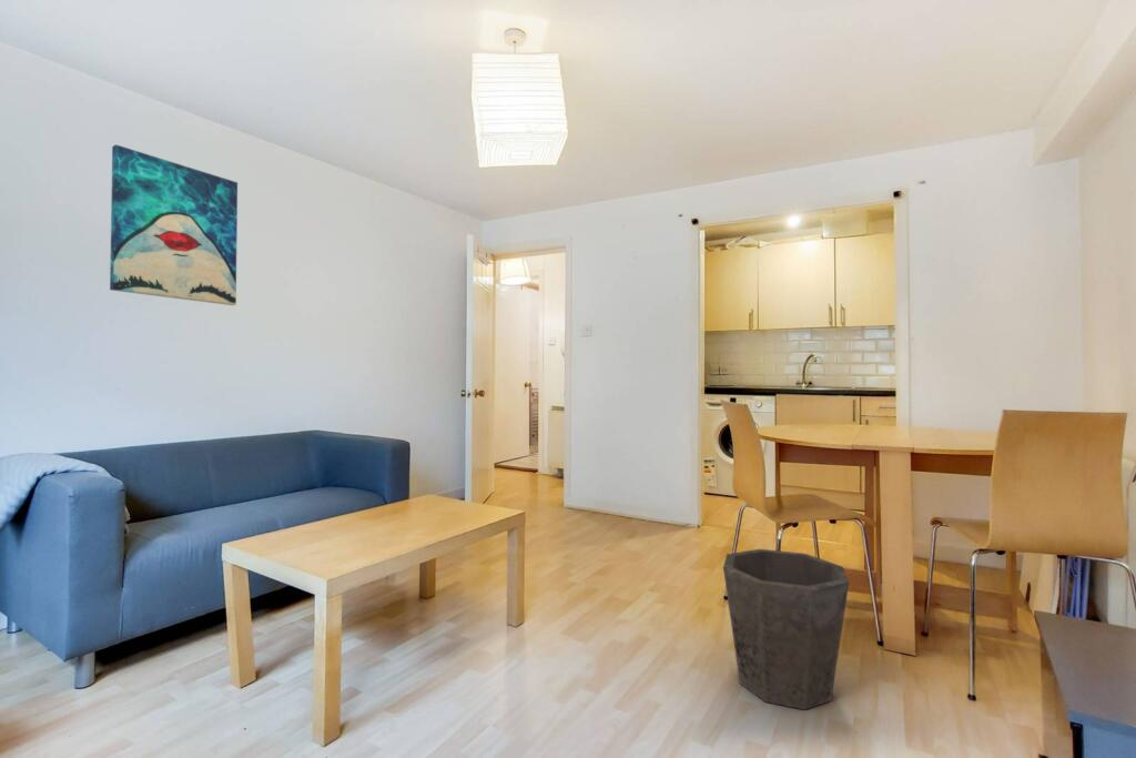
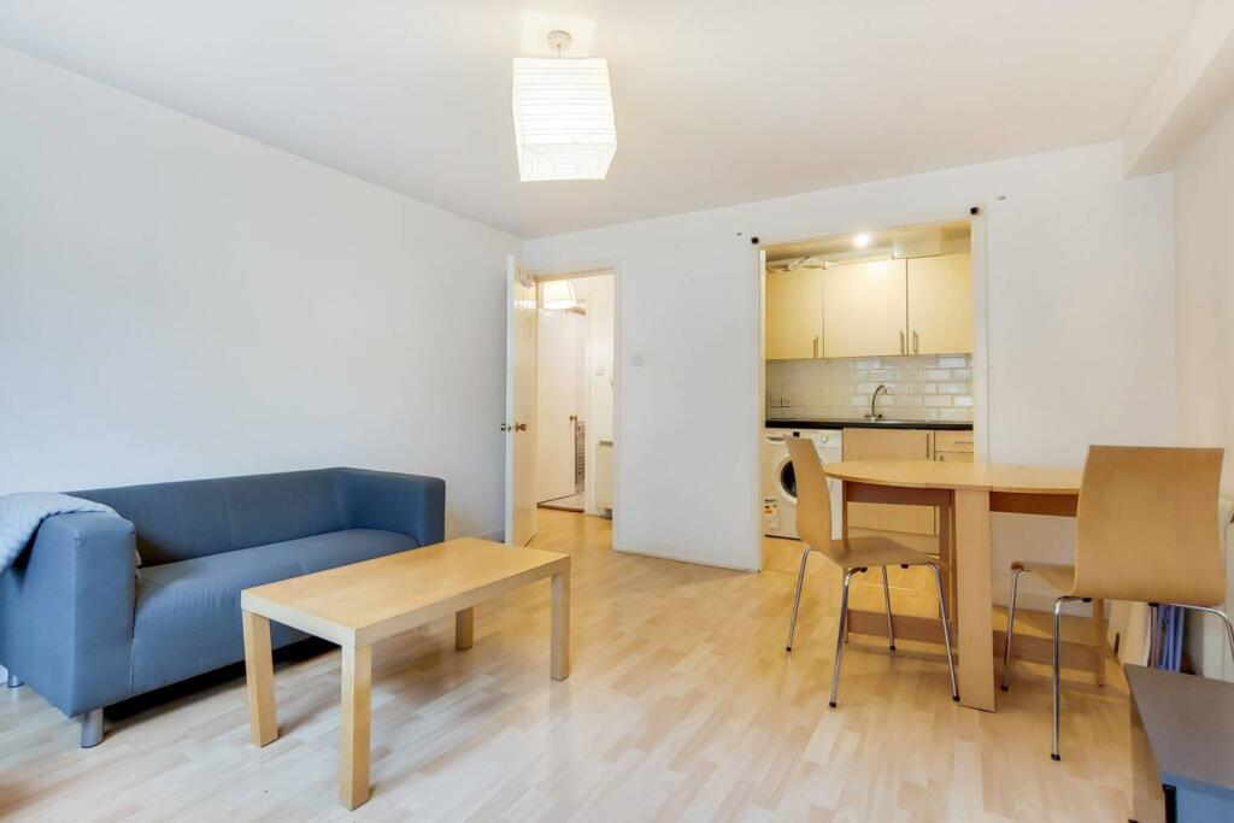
- waste bin [722,548,850,710]
- wall art [109,143,239,306]
